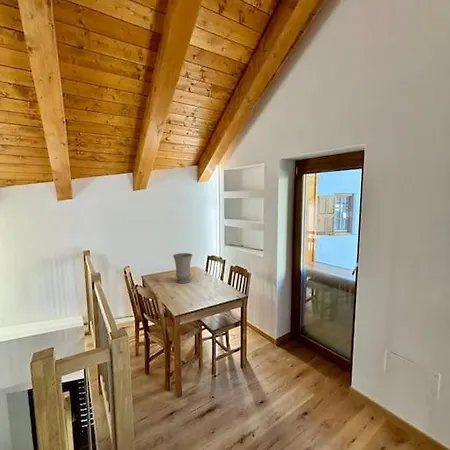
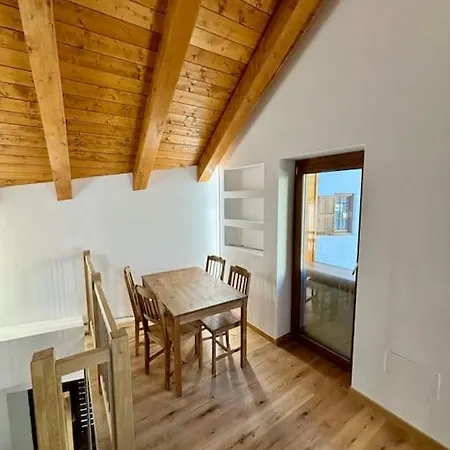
- vase [172,252,193,284]
